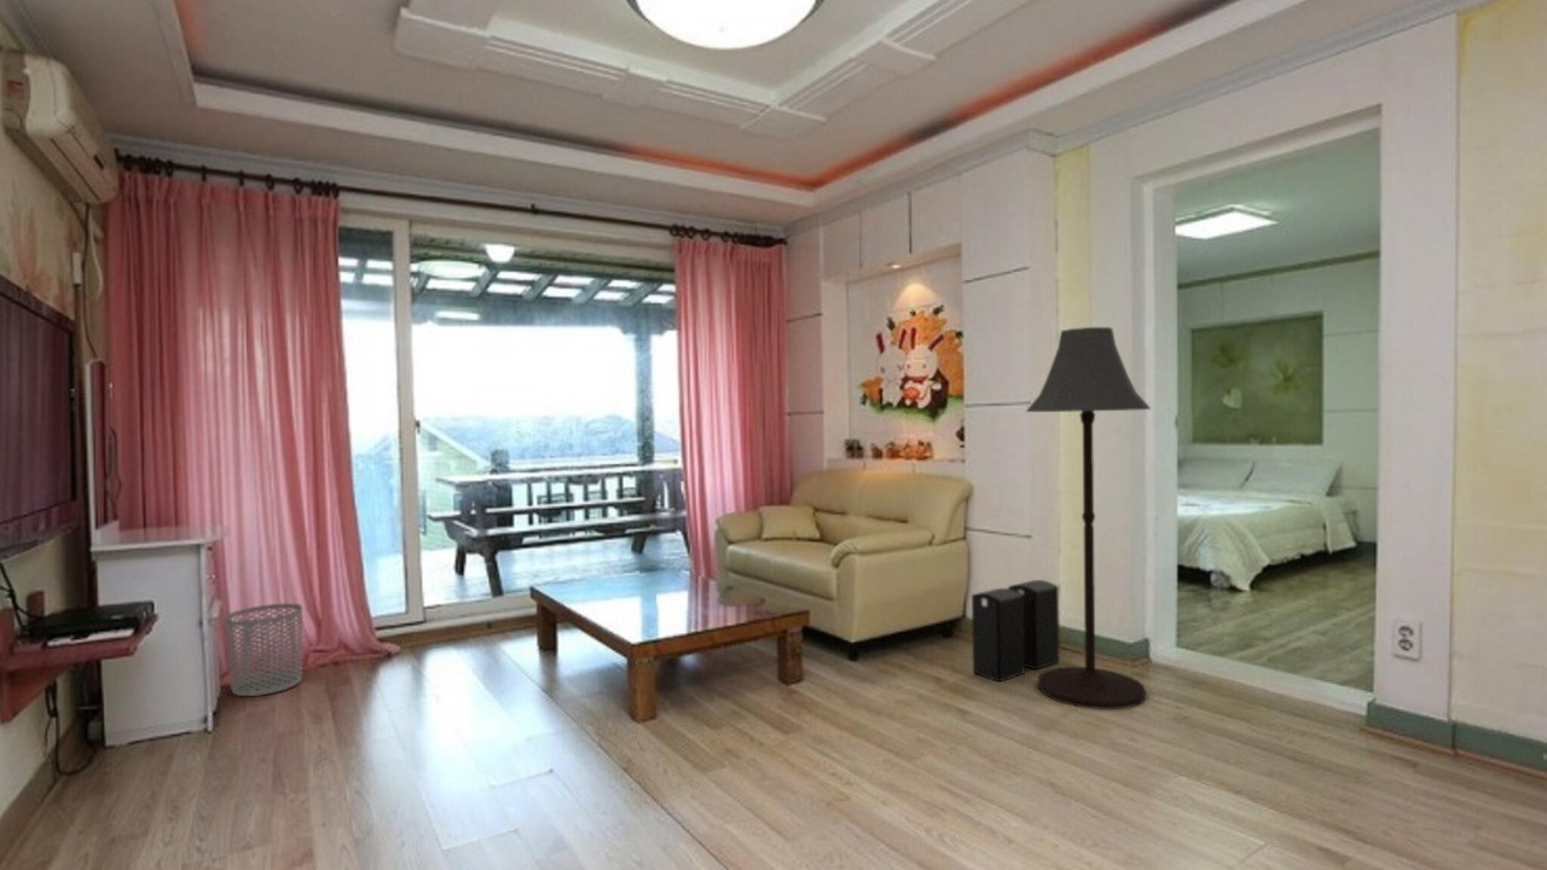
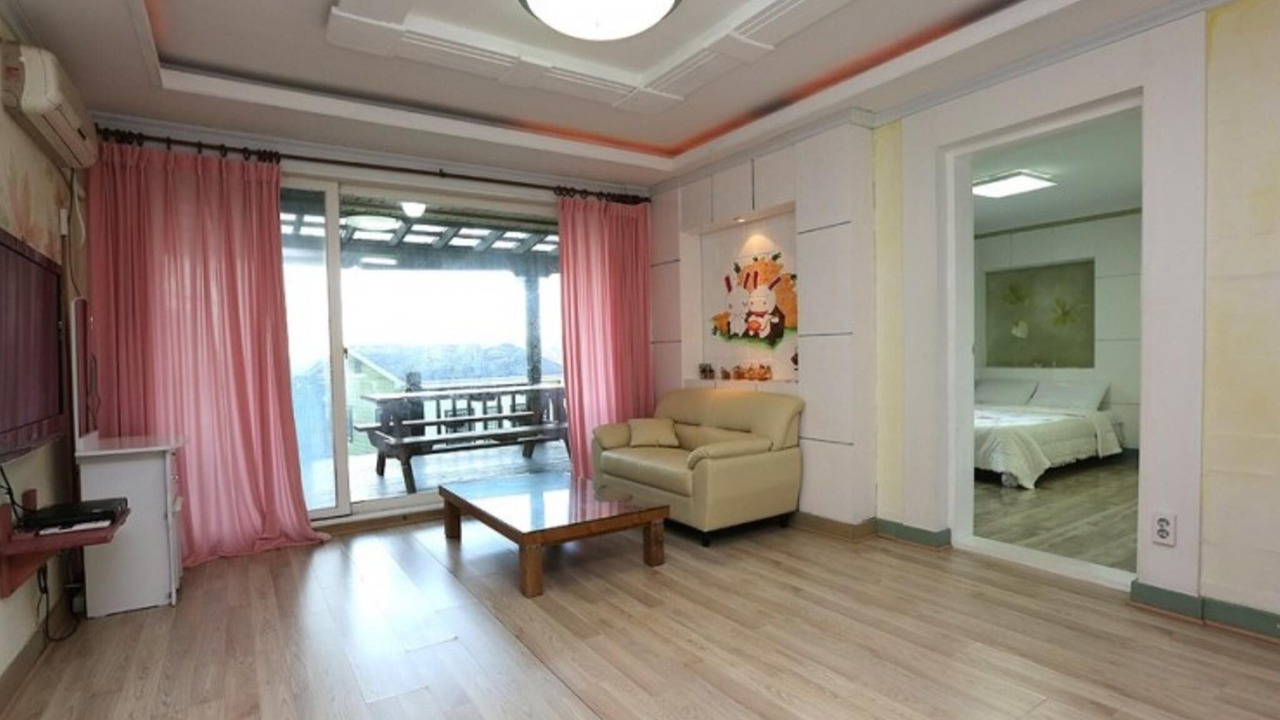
- floor lamp [1025,326,1152,710]
- waste bin [224,602,303,697]
- speaker [971,579,1060,683]
